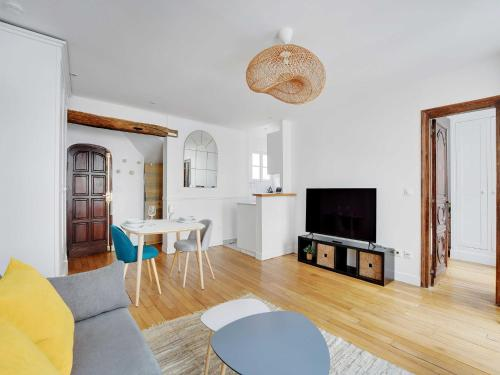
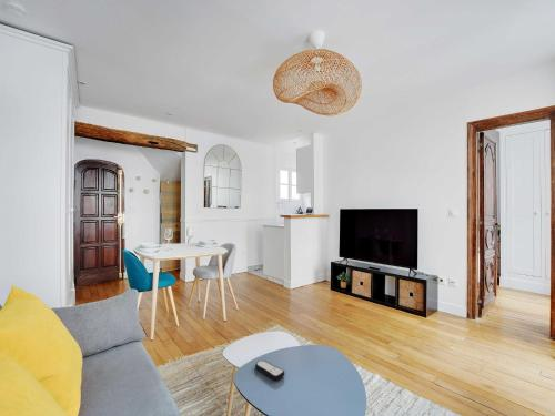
+ remote control [254,359,285,381]
